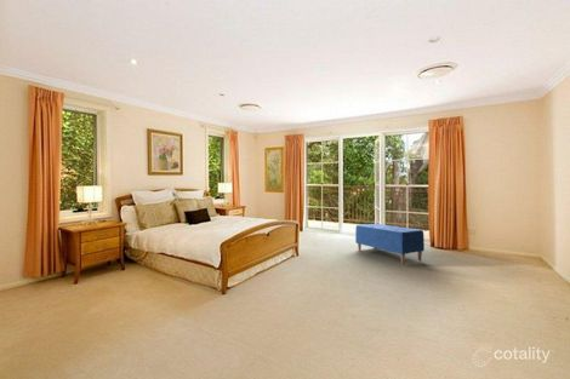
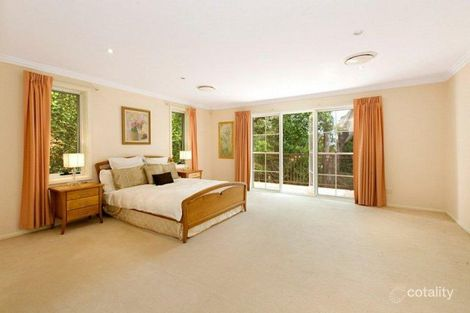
- bench [354,223,426,265]
